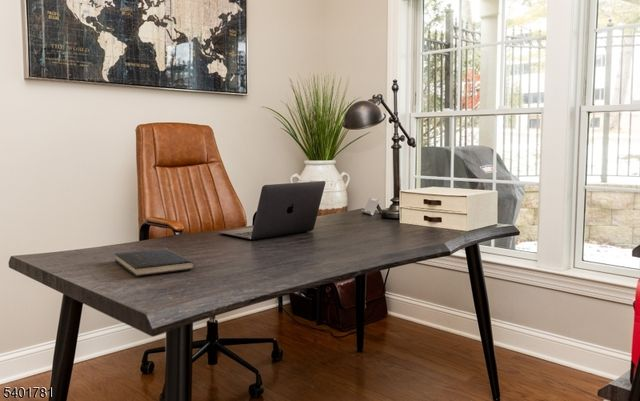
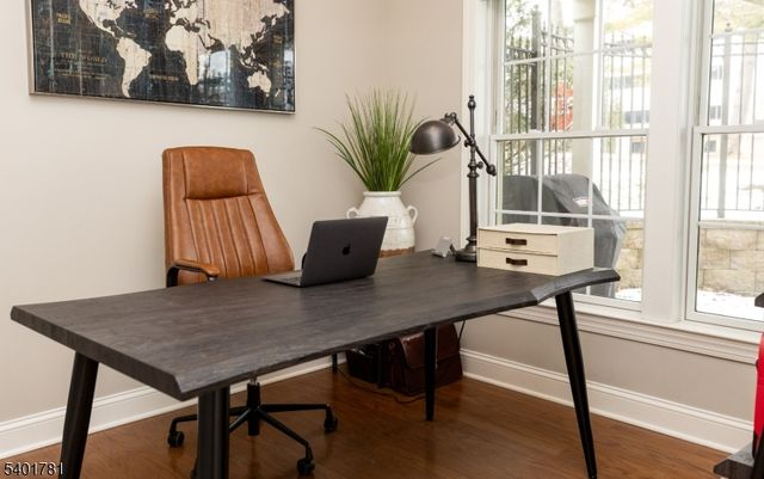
- hardcover book [114,247,196,278]
